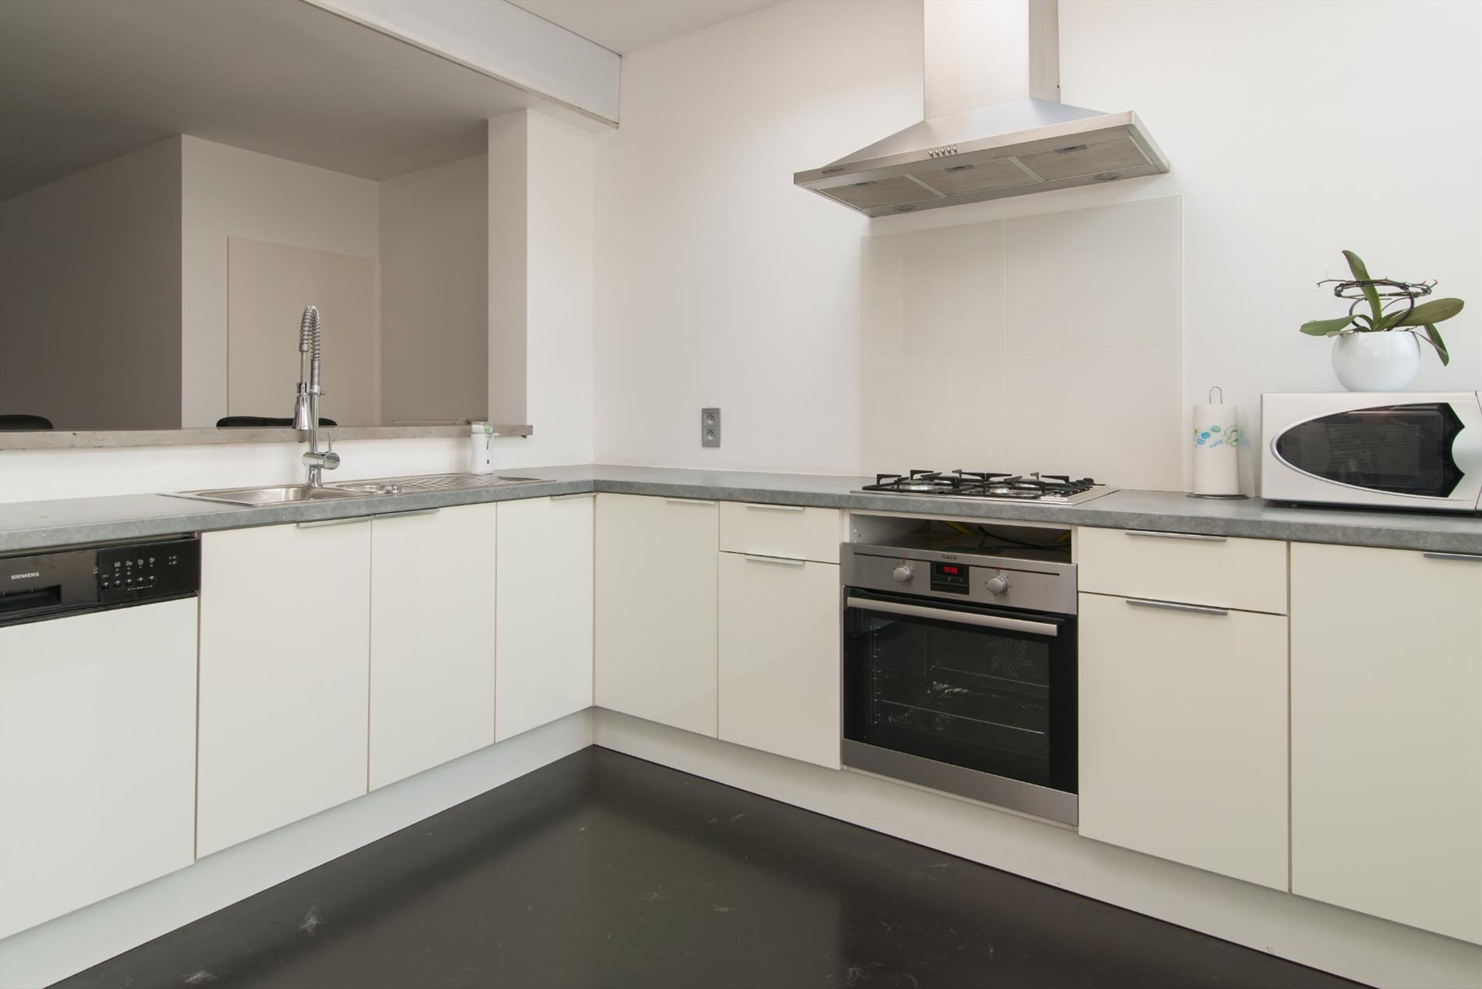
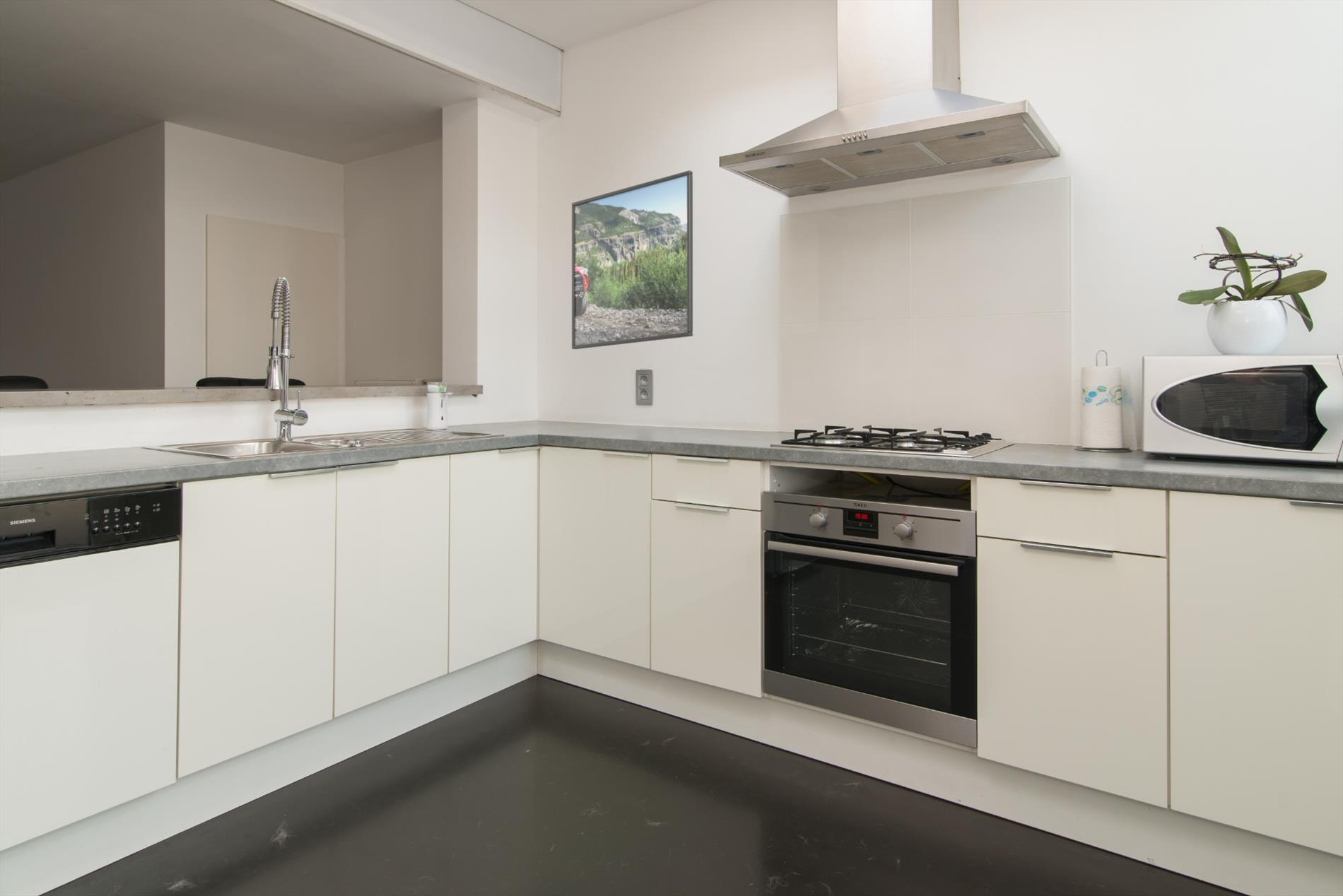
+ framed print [571,170,693,350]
